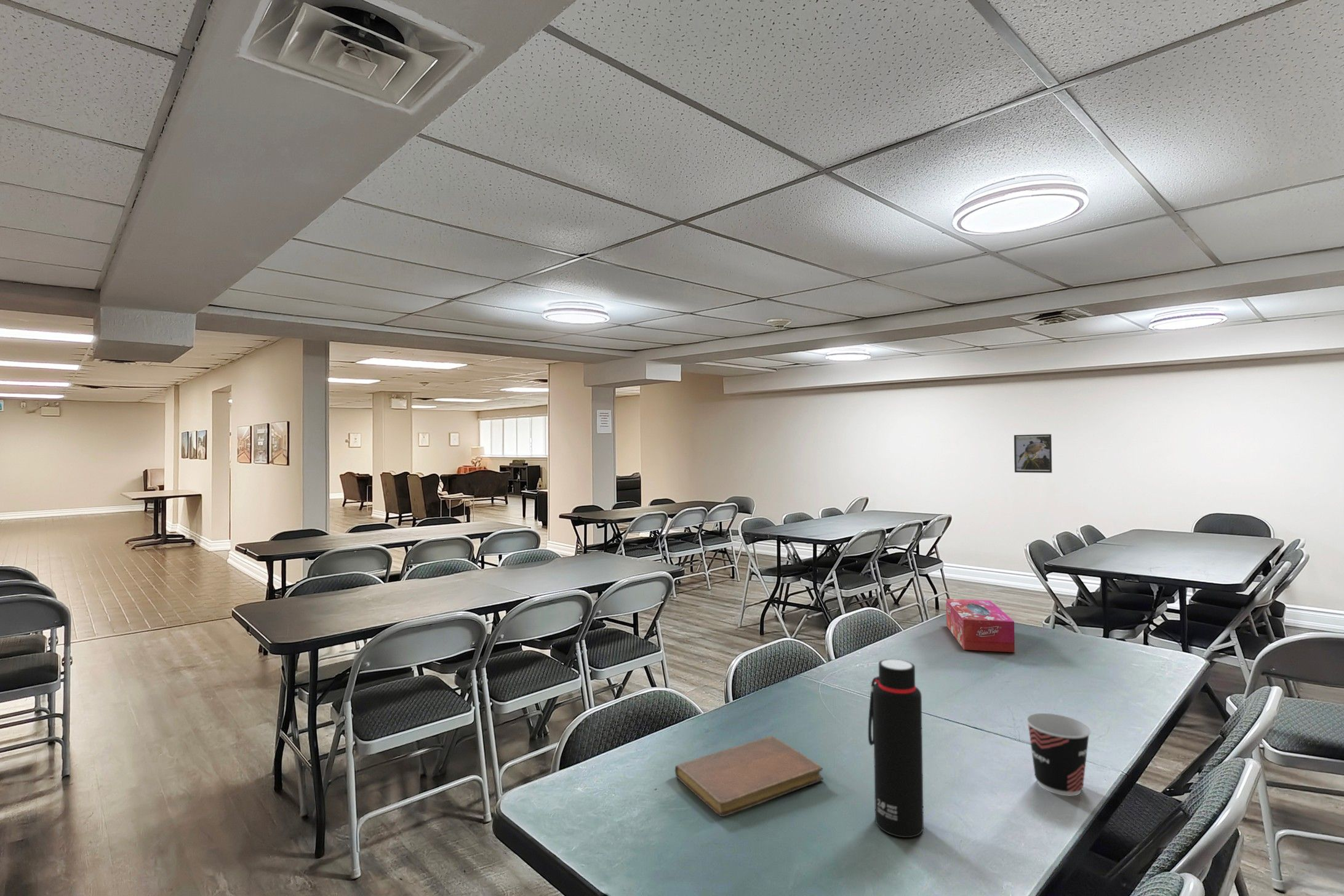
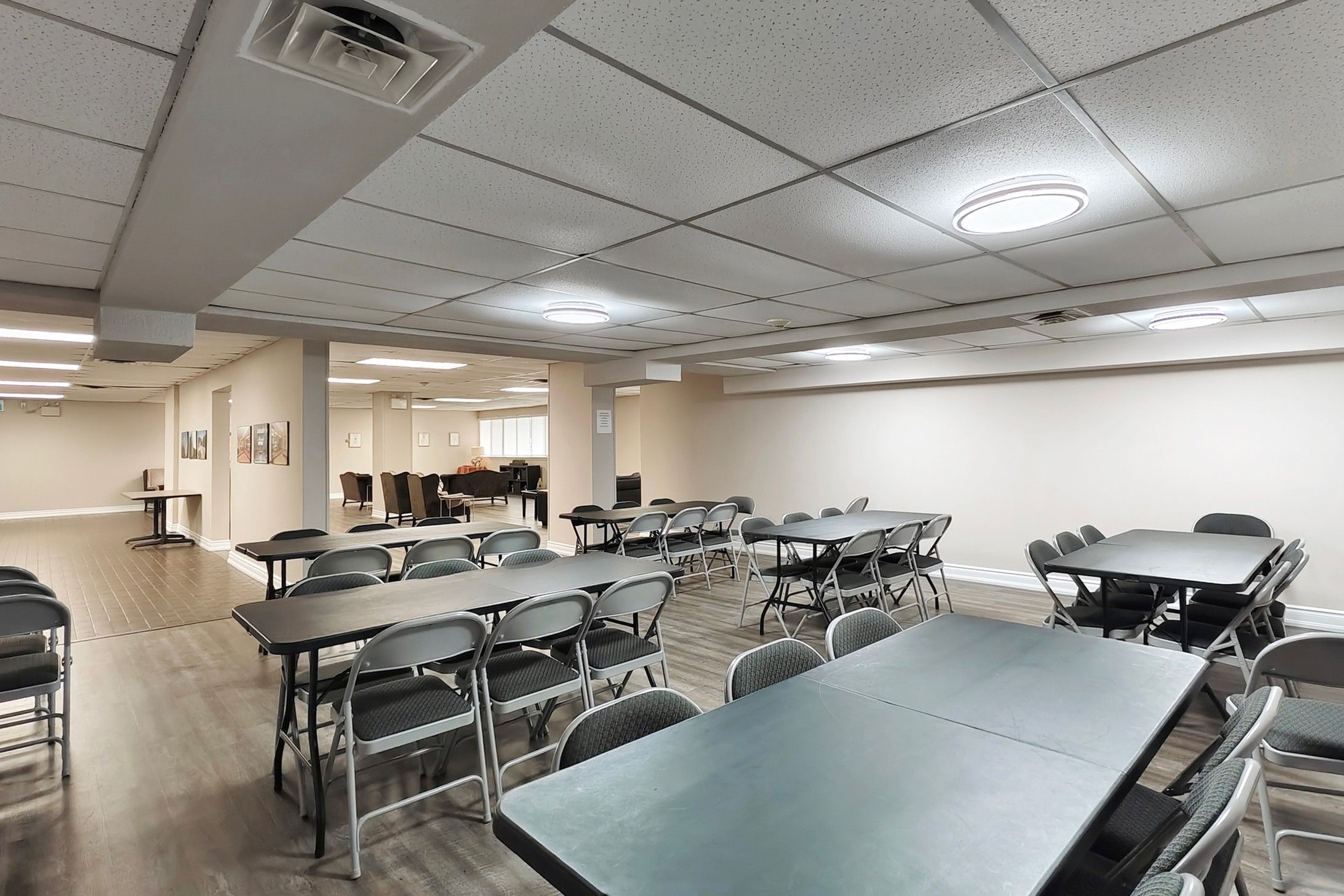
- cup [1026,713,1091,797]
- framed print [1014,434,1052,473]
- notebook [674,735,824,817]
- tissue box [945,598,1015,653]
- water bottle [868,658,924,838]
